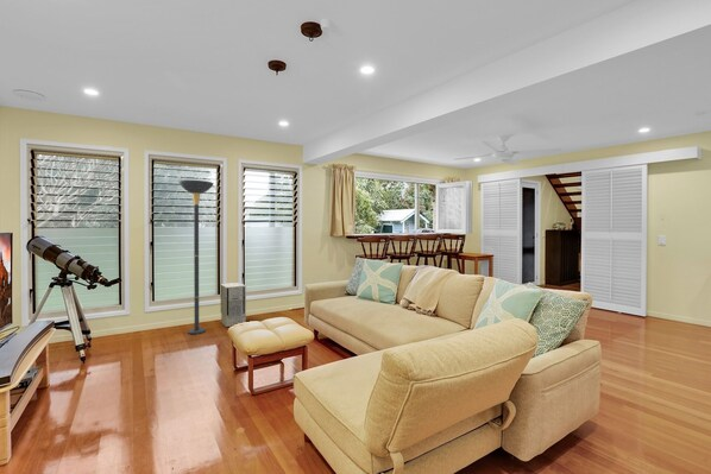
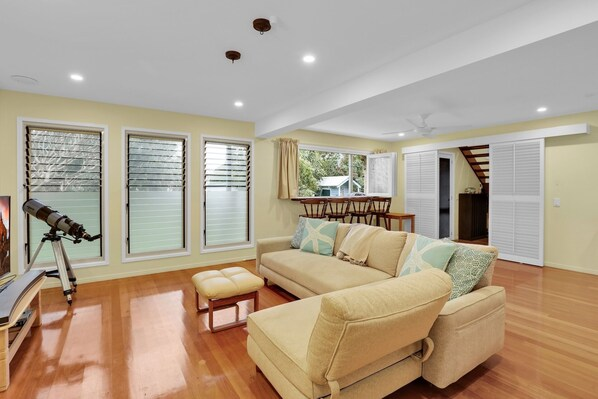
- air purifier [220,282,247,328]
- floor lamp [177,179,215,335]
